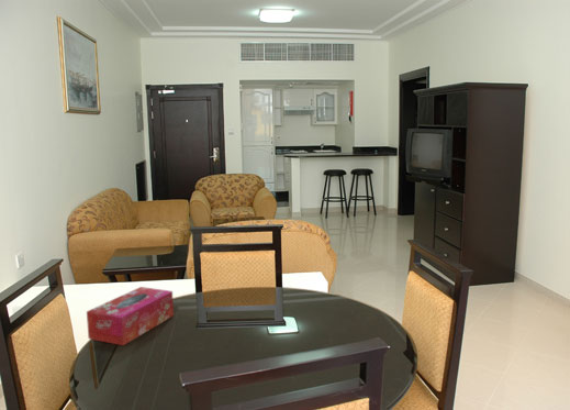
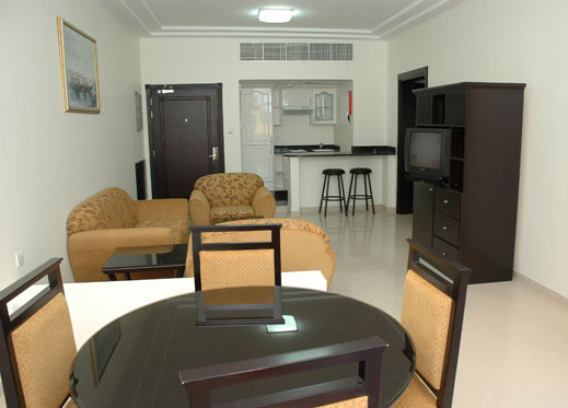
- tissue box [86,286,175,346]
